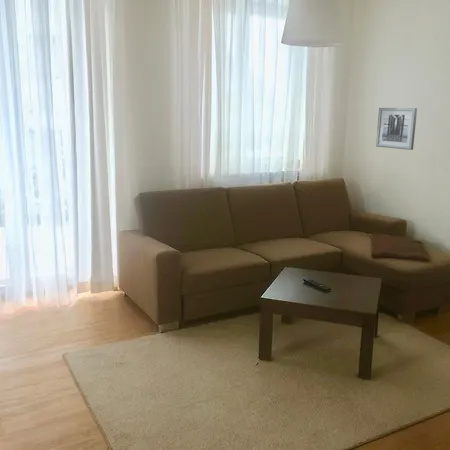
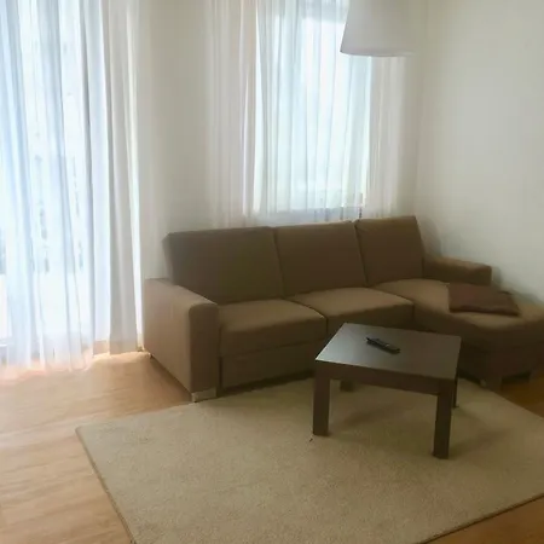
- wall art [375,107,418,151]
